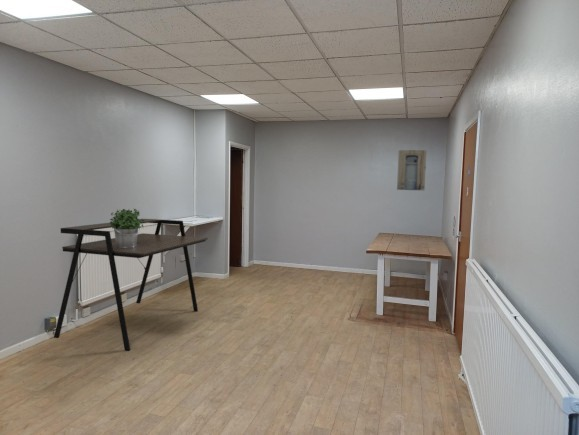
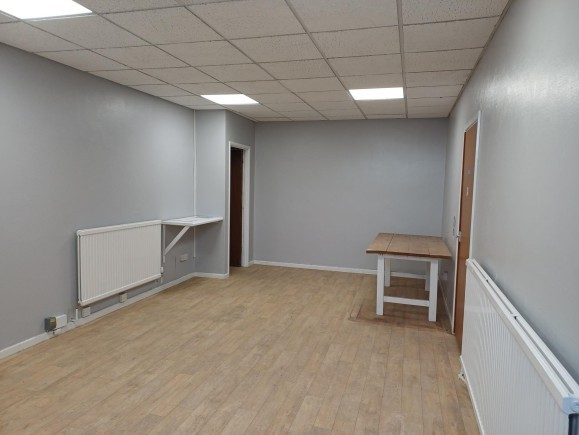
- potted plant [109,208,145,248]
- wall art [396,149,427,191]
- desk [53,218,209,351]
